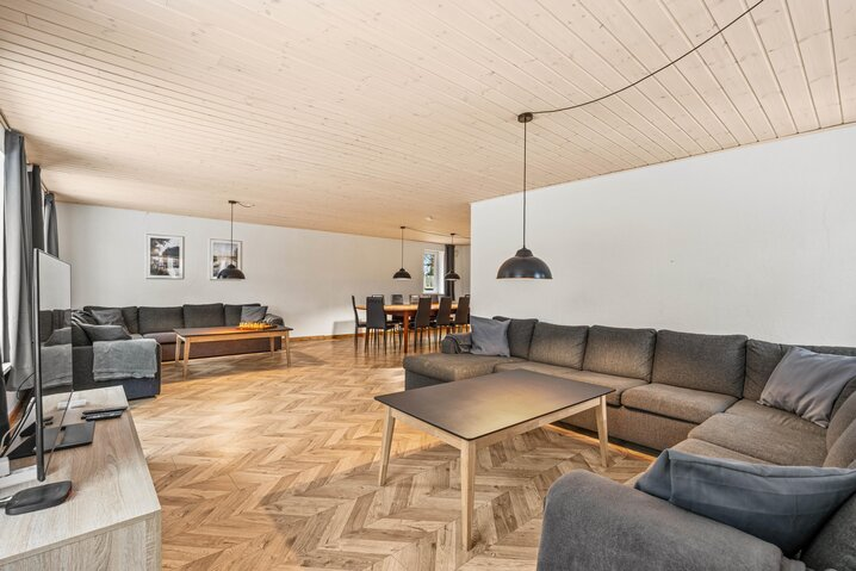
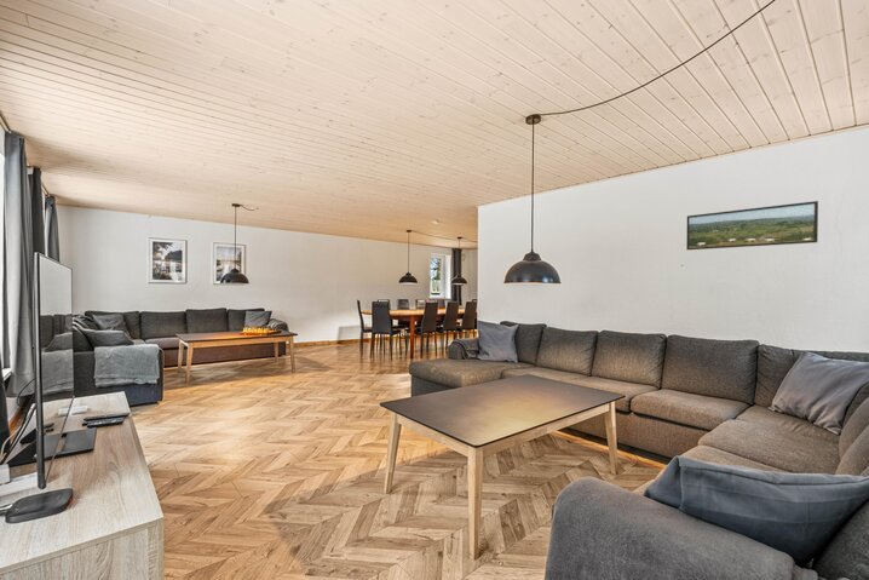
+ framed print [685,200,819,251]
